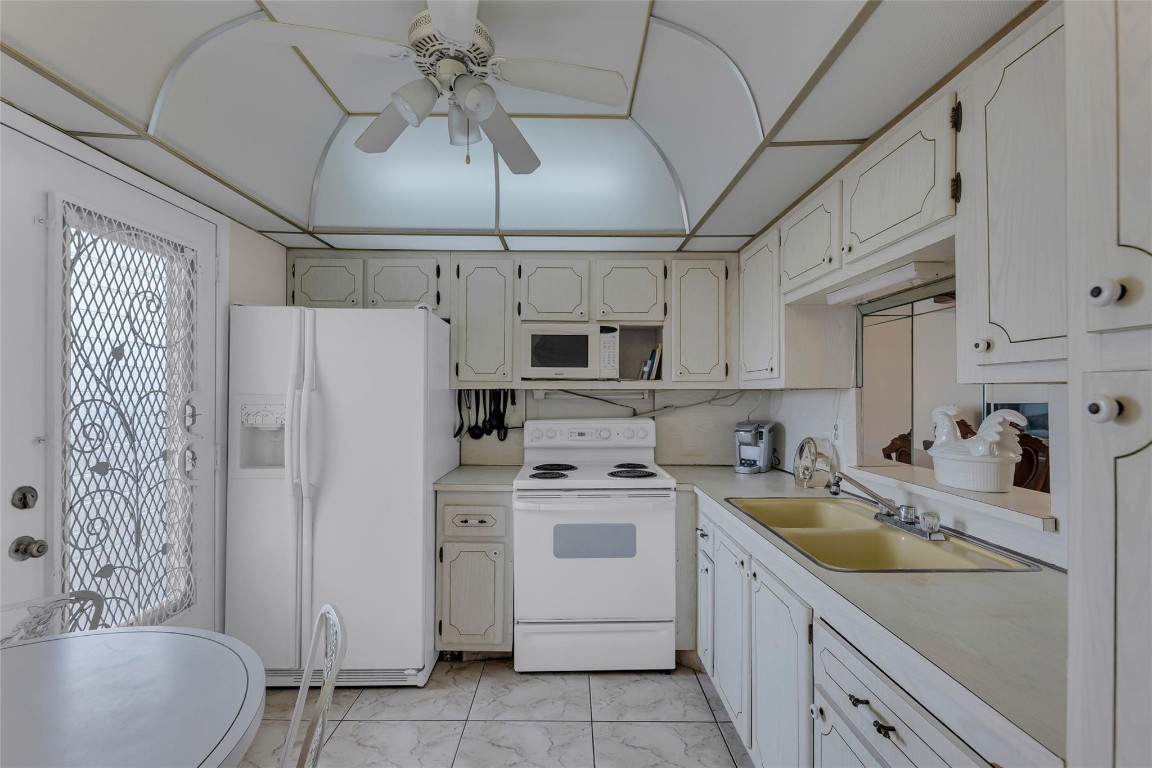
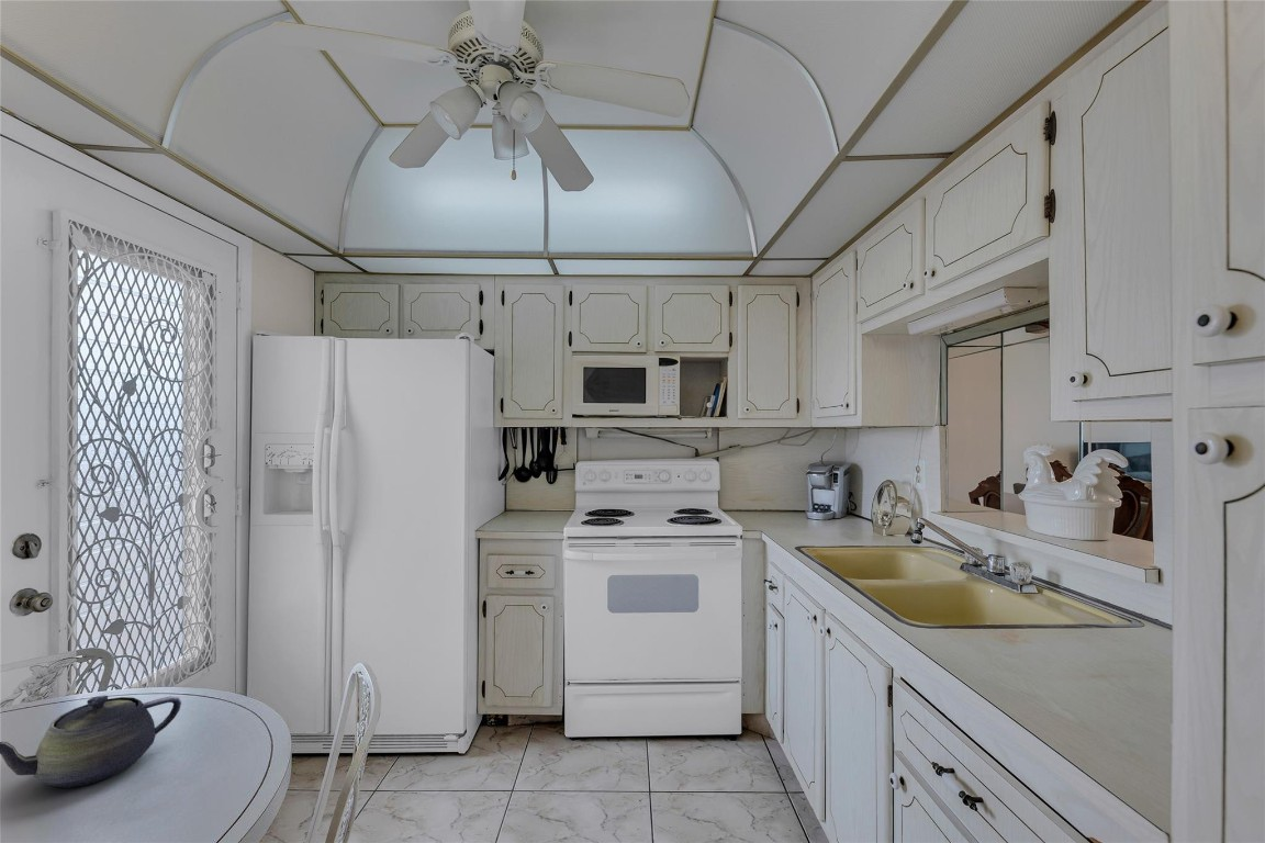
+ teapot [0,695,182,789]
